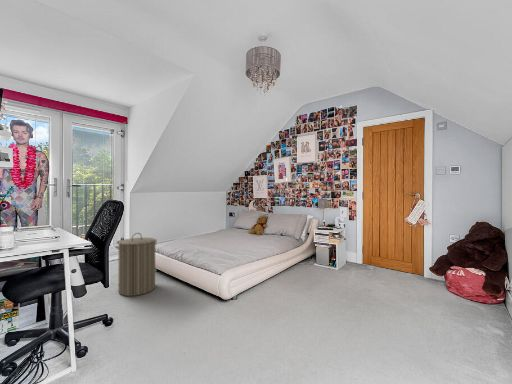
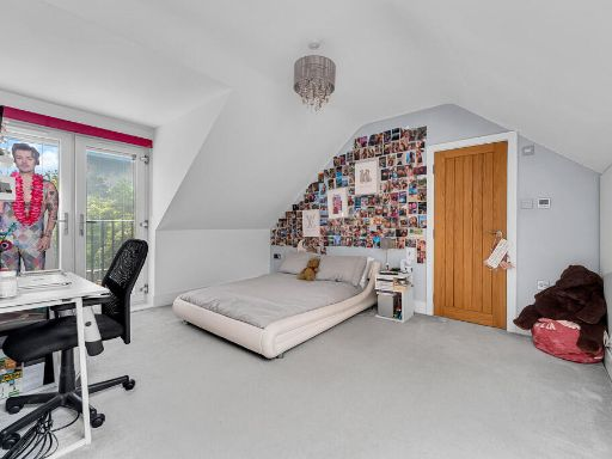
- laundry hamper [114,232,158,297]
